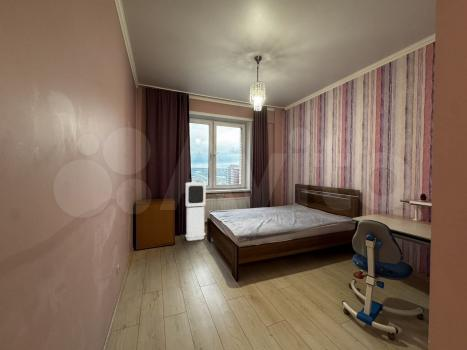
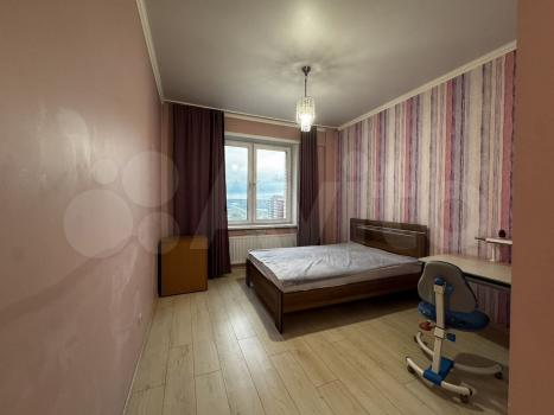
- air purifier [185,181,206,242]
